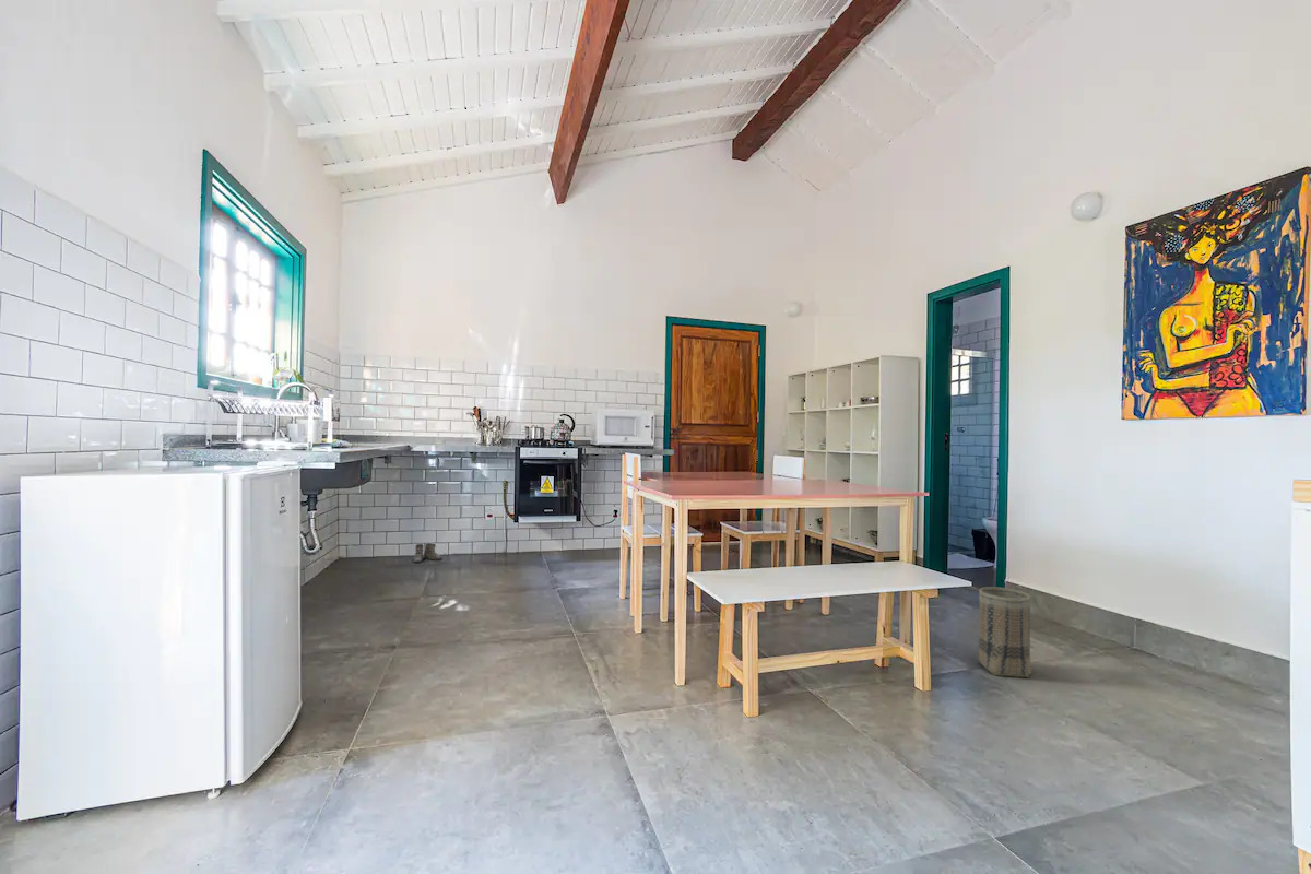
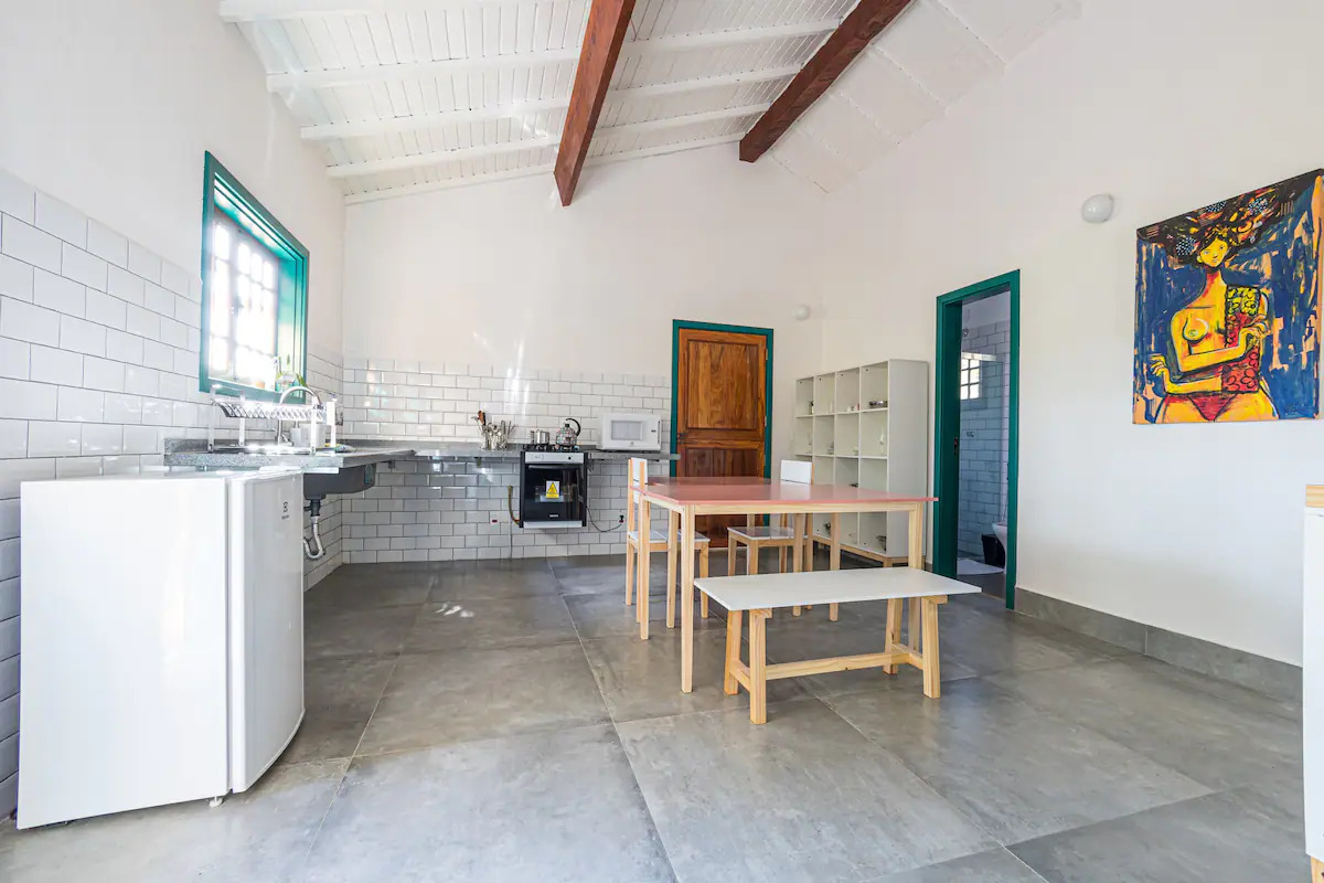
- basket [977,586,1032,678]
- boots [412,542,442,564]
